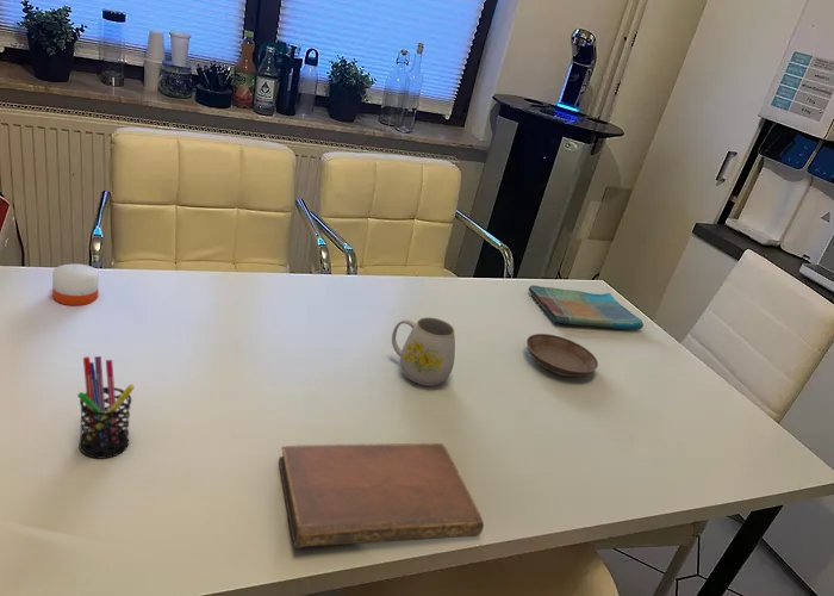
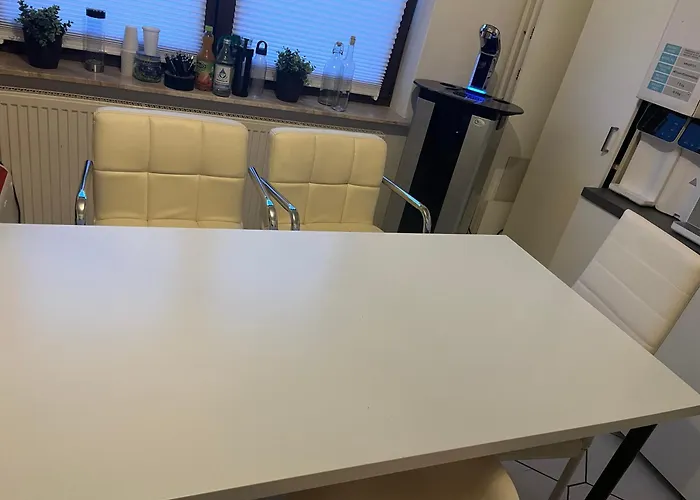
- notebook [278,442,485,550]
- saucer [525,333,599,378]
- dish towel [528,284,645,331]
- candle [51,261,100,306]
- pen holder [76,355,136,460]
- mug [391,316,456,386]
